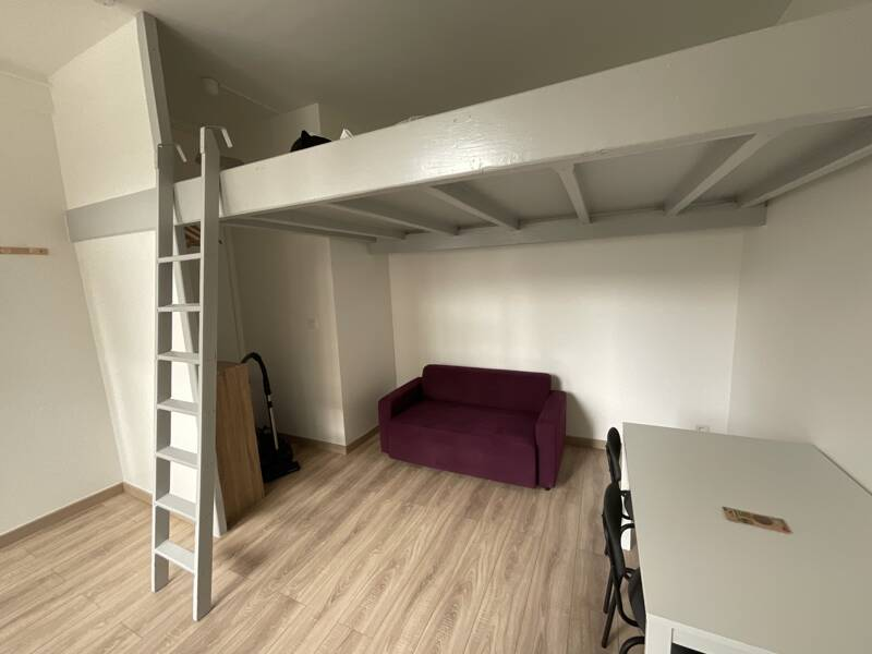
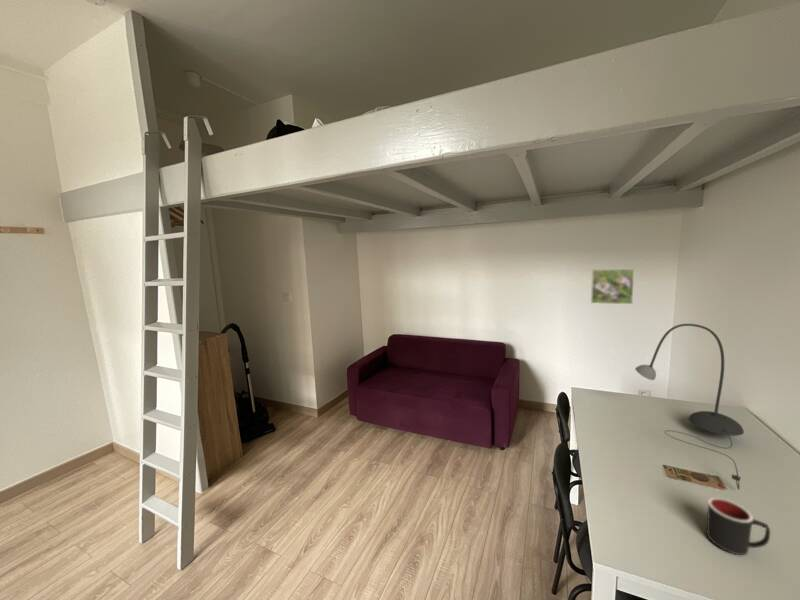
+ desk lamp [634,323,745,491]
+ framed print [590,268,635,305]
+ mug [705,497,771,556]
